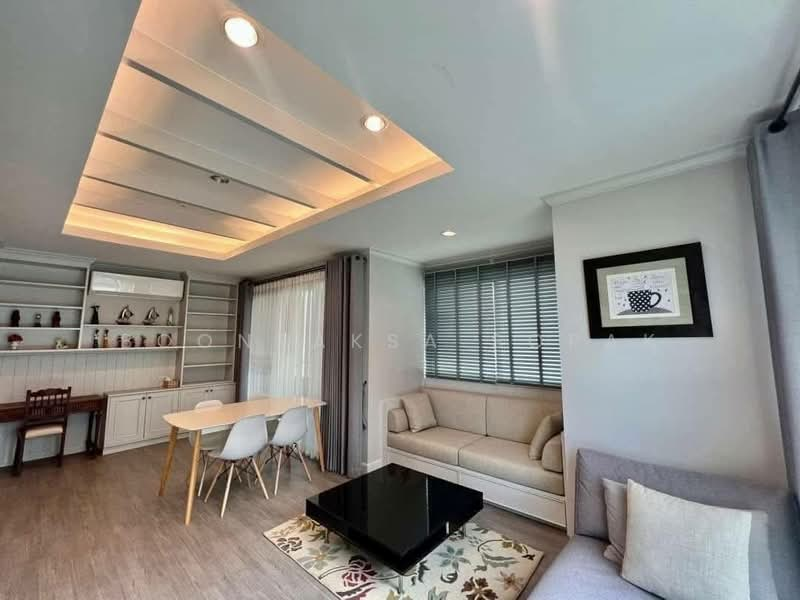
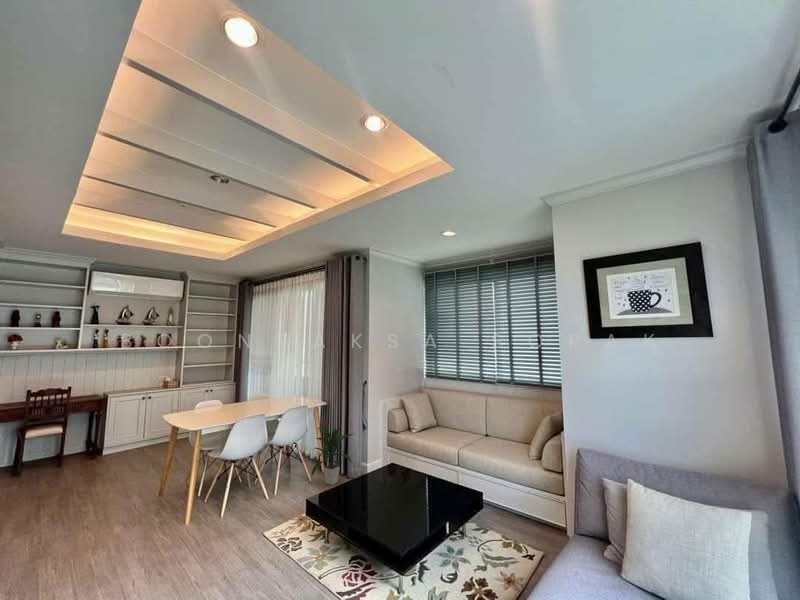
+ indoor plant [310,425,355,486]
